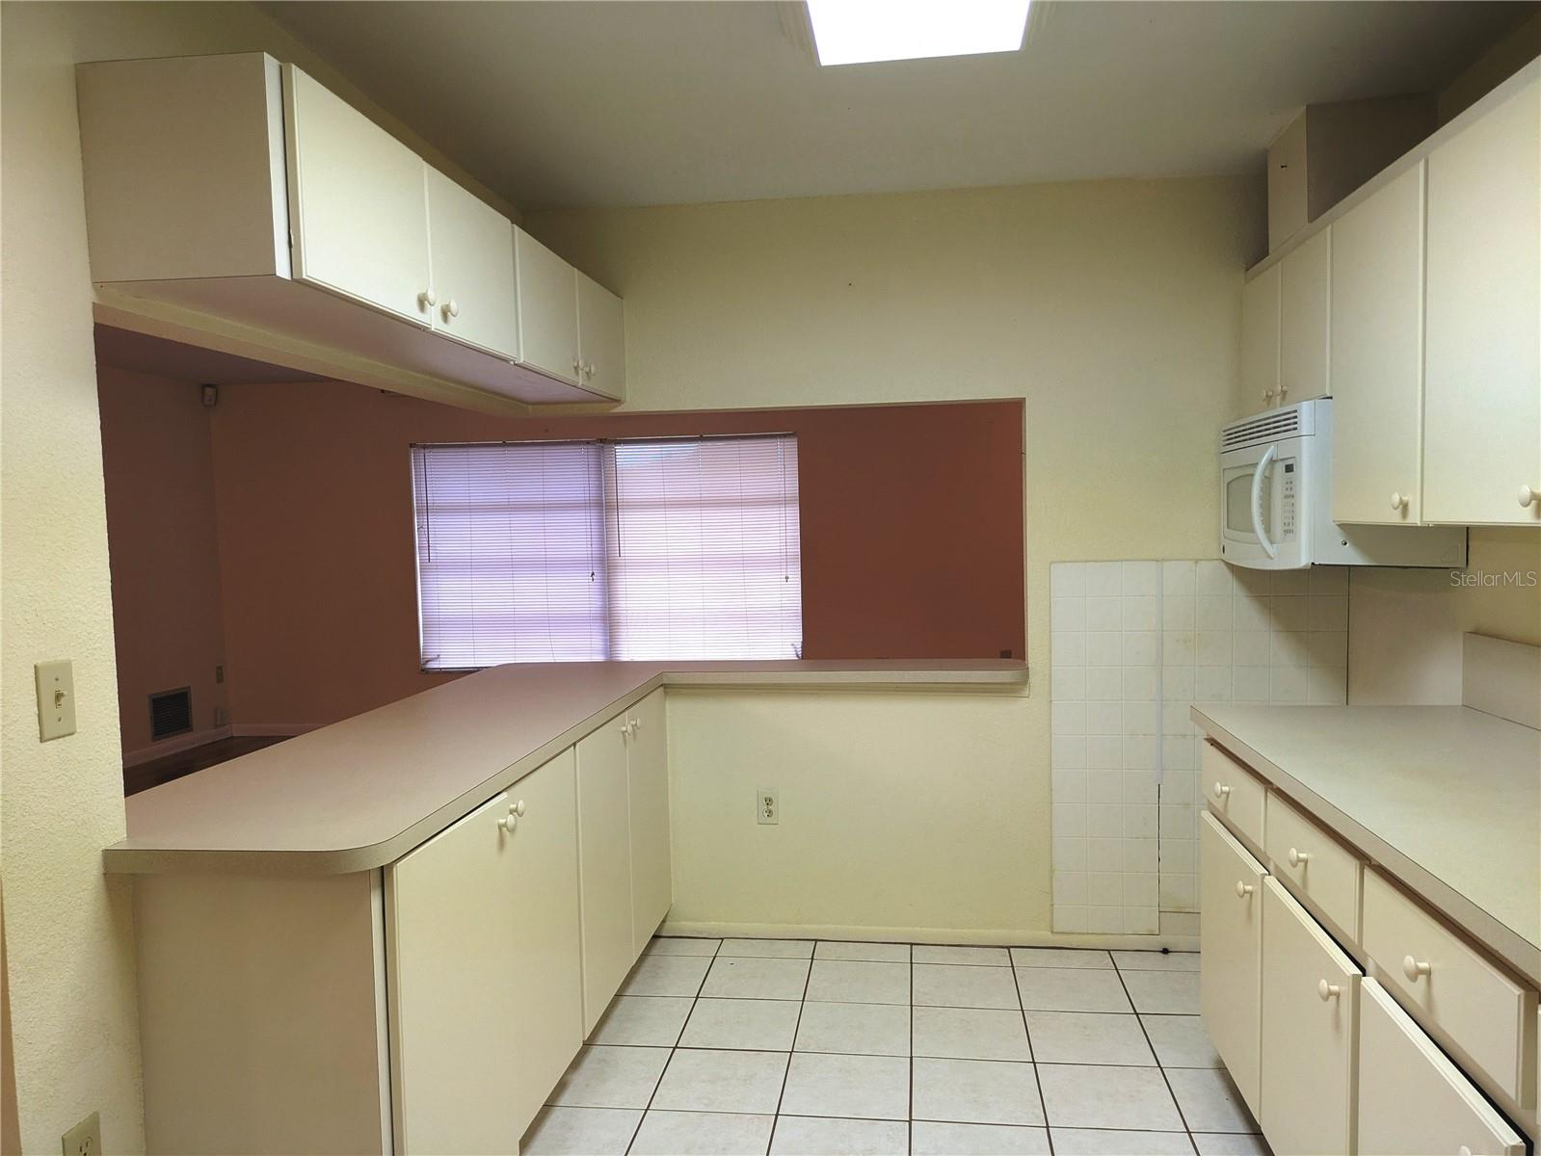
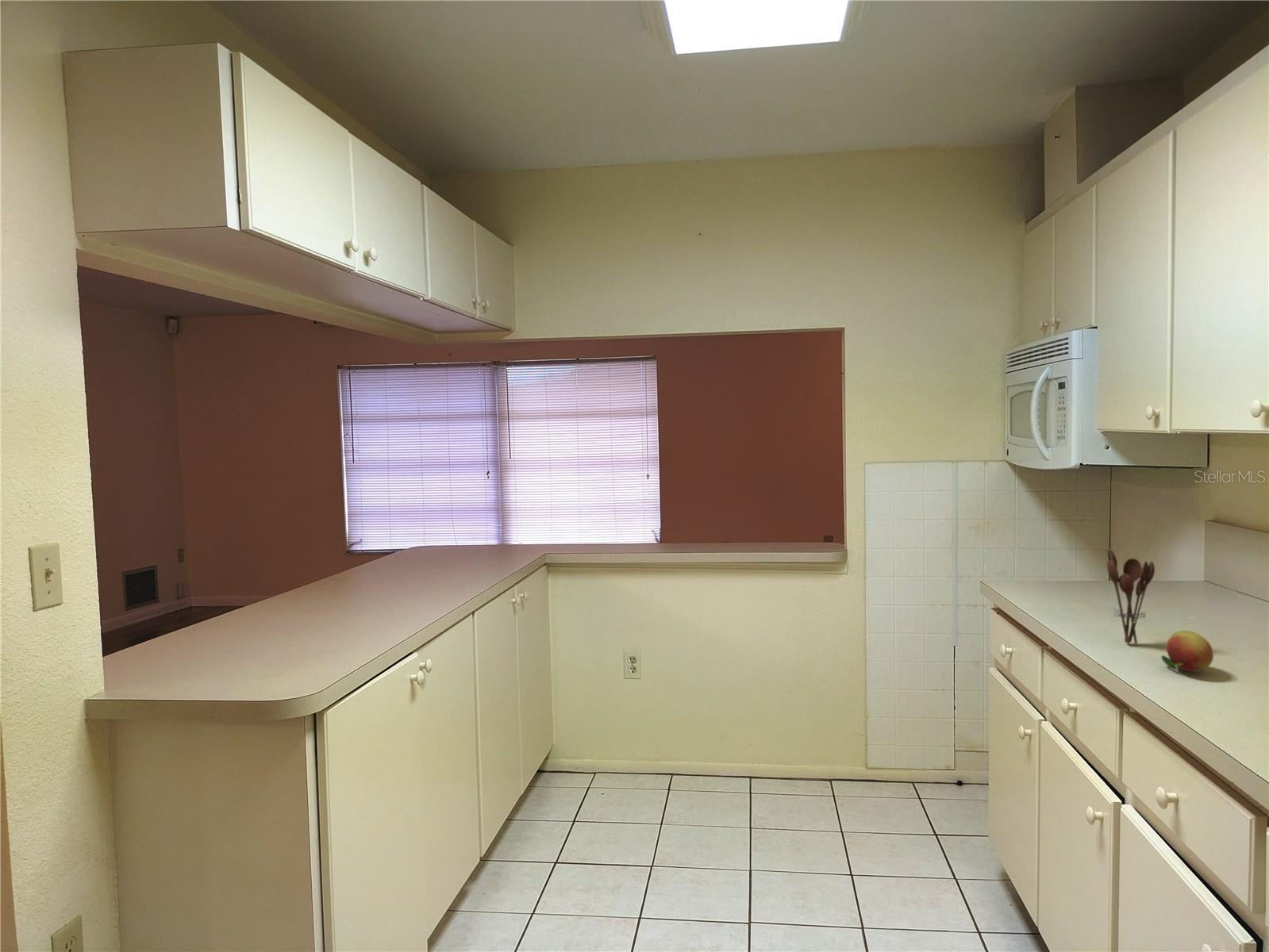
+ utensil holder [1106,547,1156,645]
+ fruit [1160,630,1214,673]
